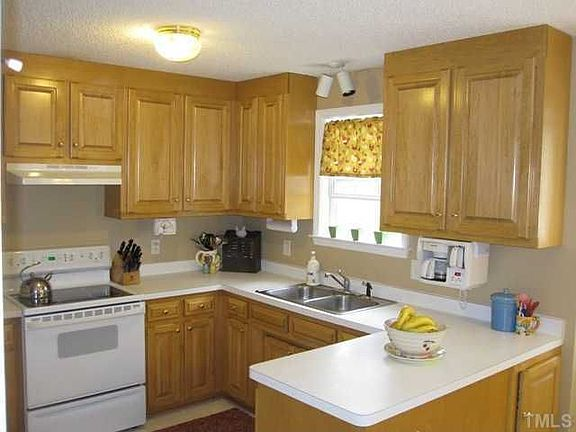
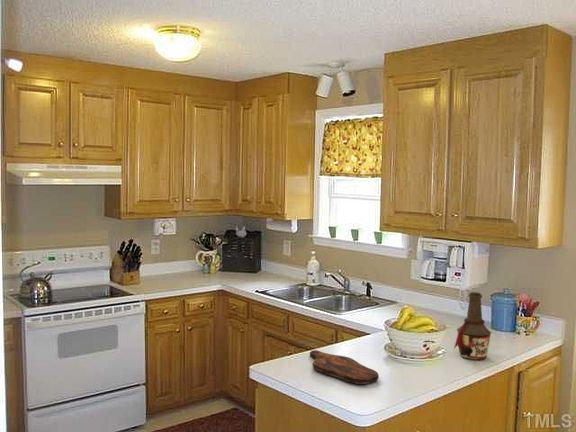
+ cutting board [309,349,380,385]
+ bottle [453,291,492,361]
